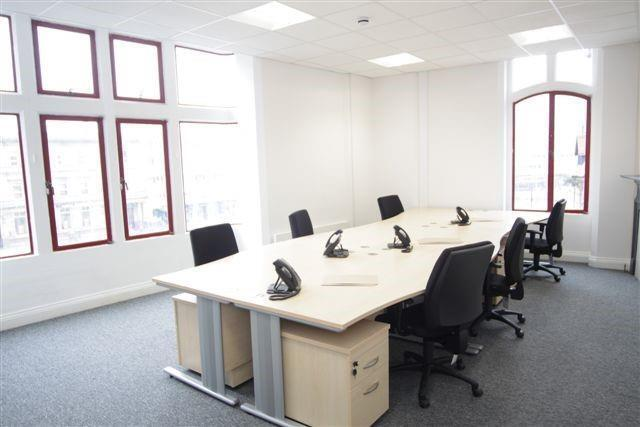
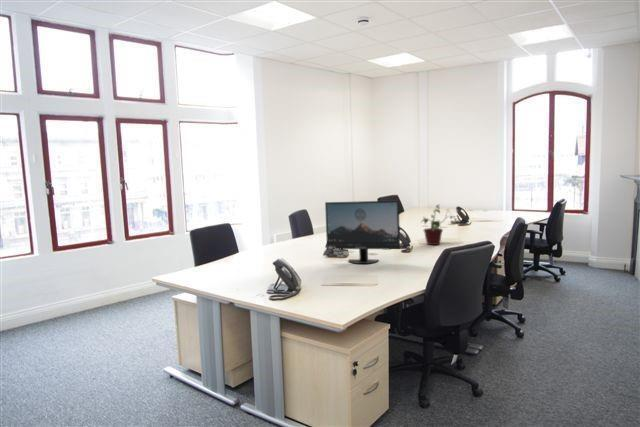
+ potted plant [420,204,457,246]
+ monitor [324,200,401,265]
